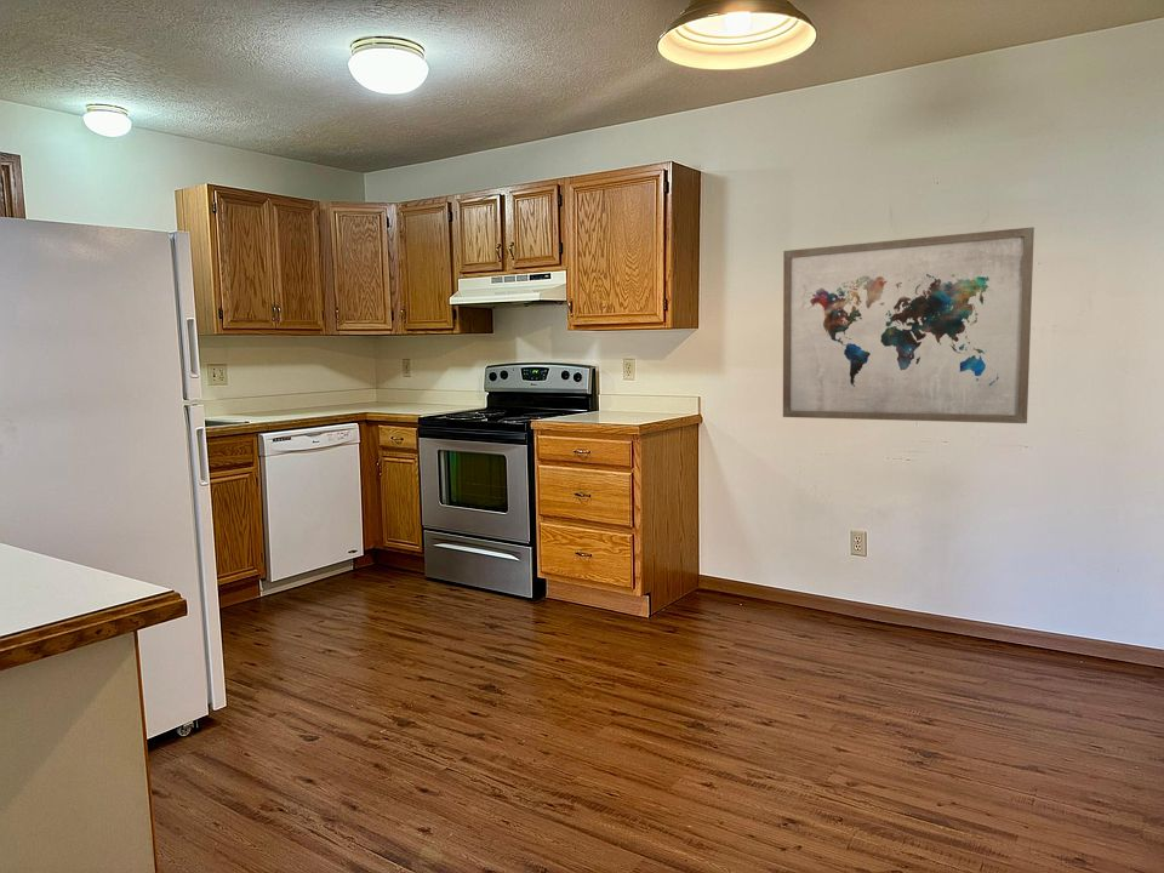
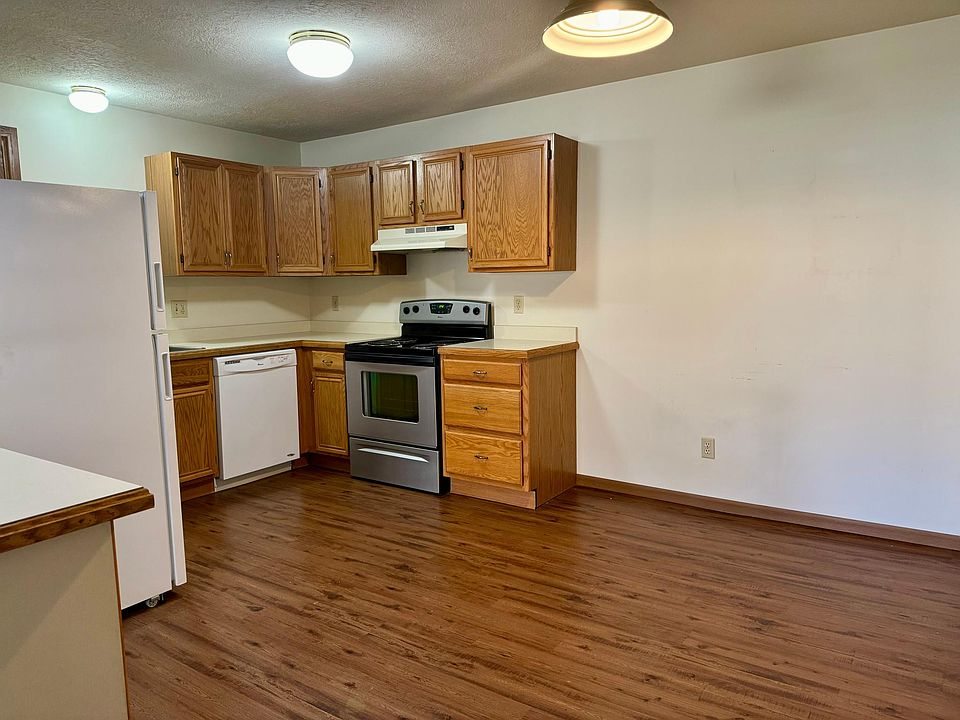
- wall art [782,227,1035,424]
